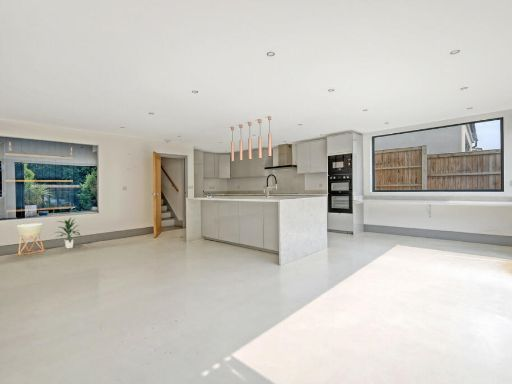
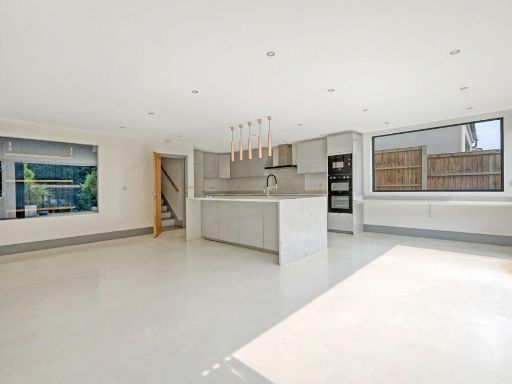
- indoor plant [54,217,82,249]
- planter [16,222,45,256]
